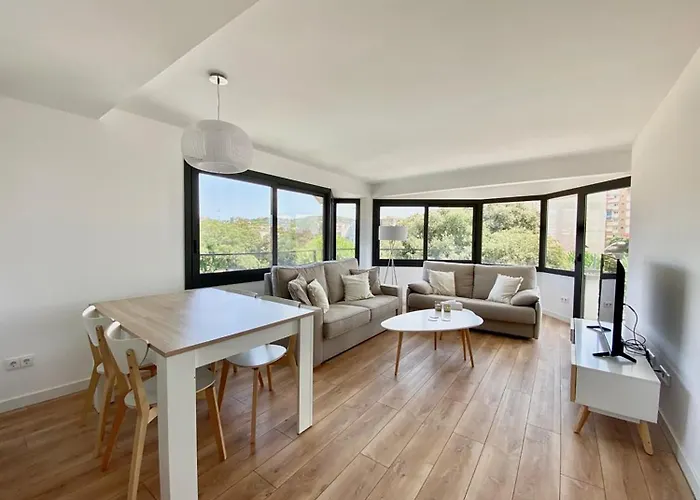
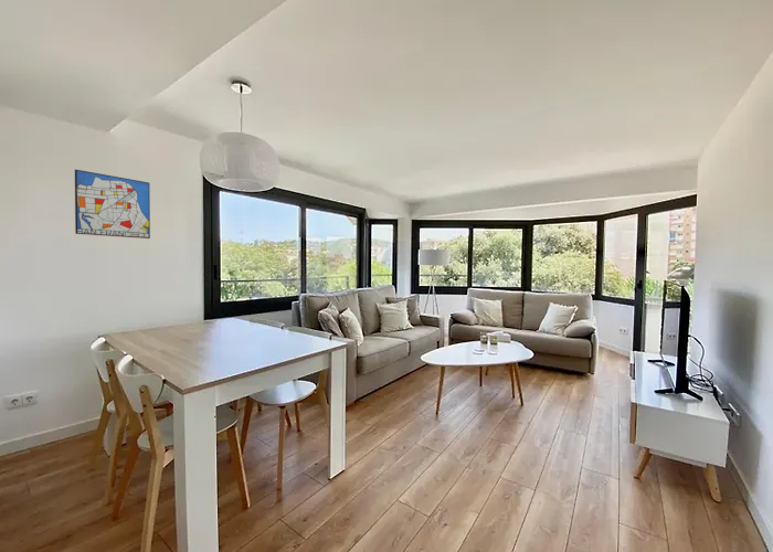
+ wall art [74,168,151,240]
